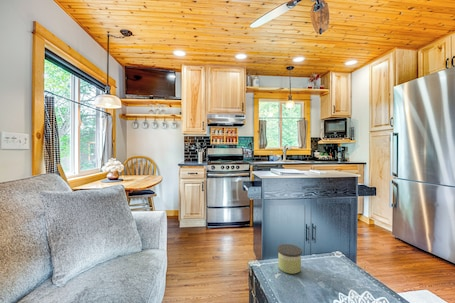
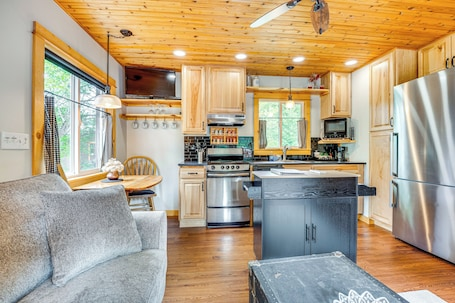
- candle [276,243,303,275]
